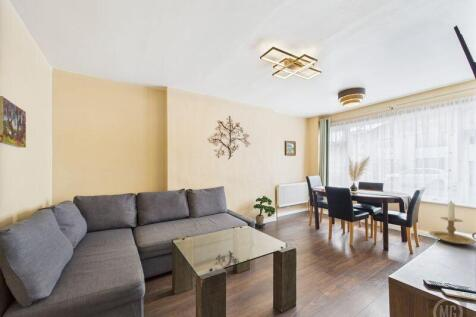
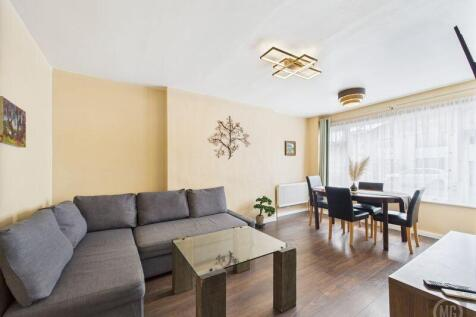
- candle holder [428,201,476,245]
